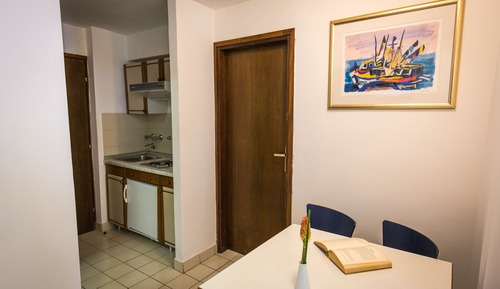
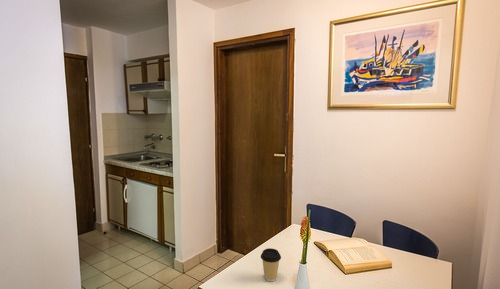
+ coffee cup [260,247,282,282]
